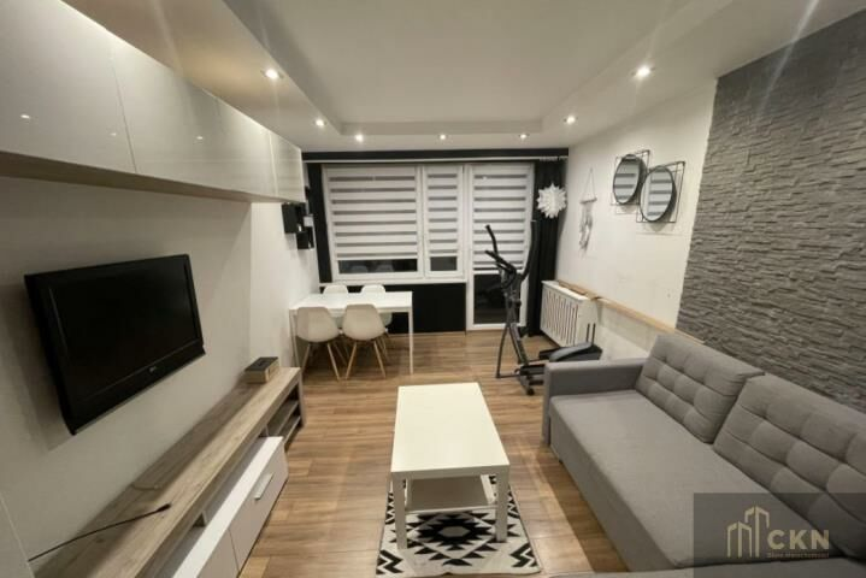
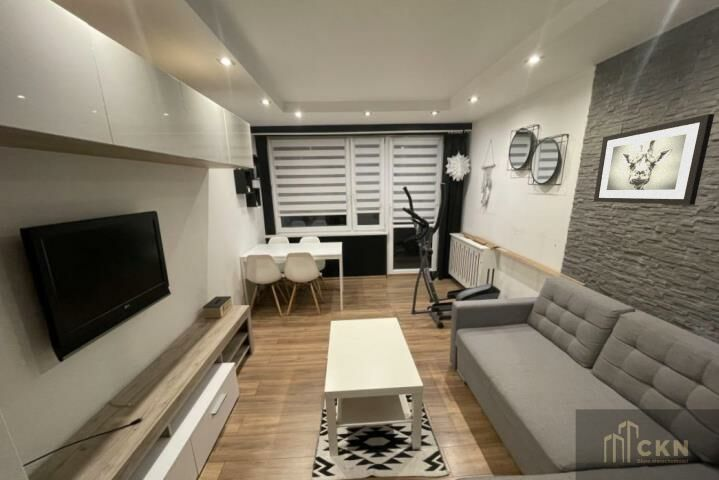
+ wall art [593,113,715,206]
